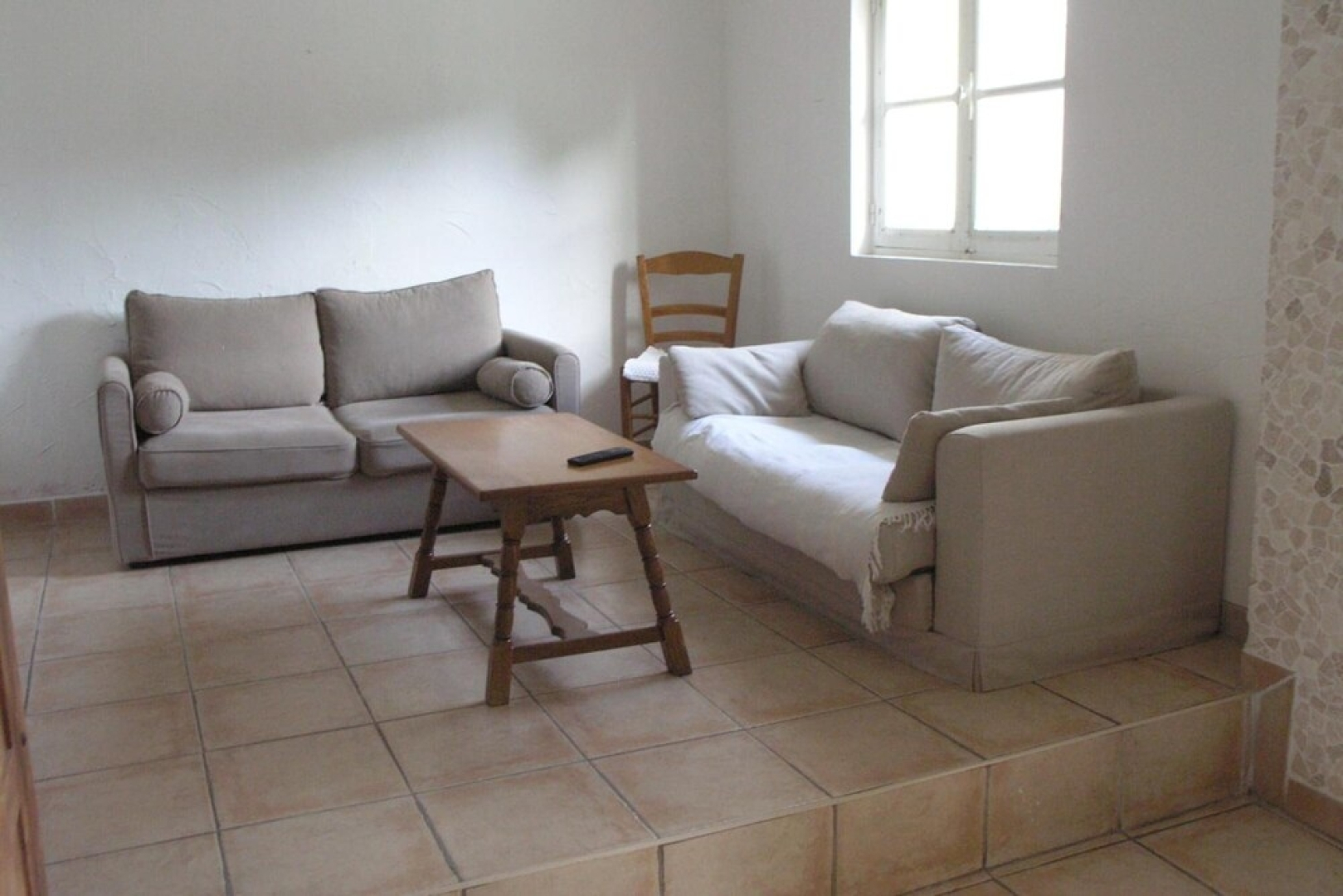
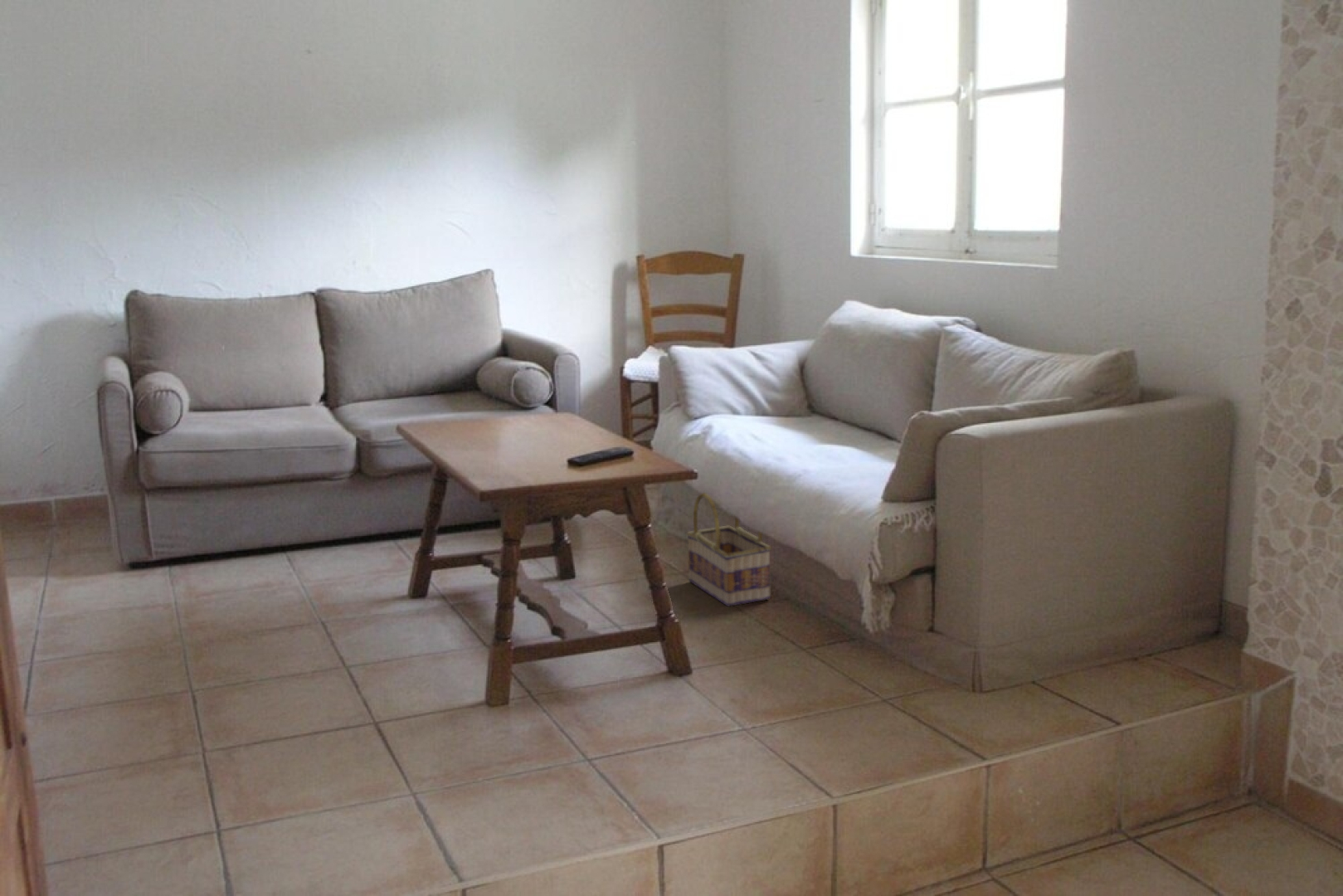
+ basket [685,492,772,607]
